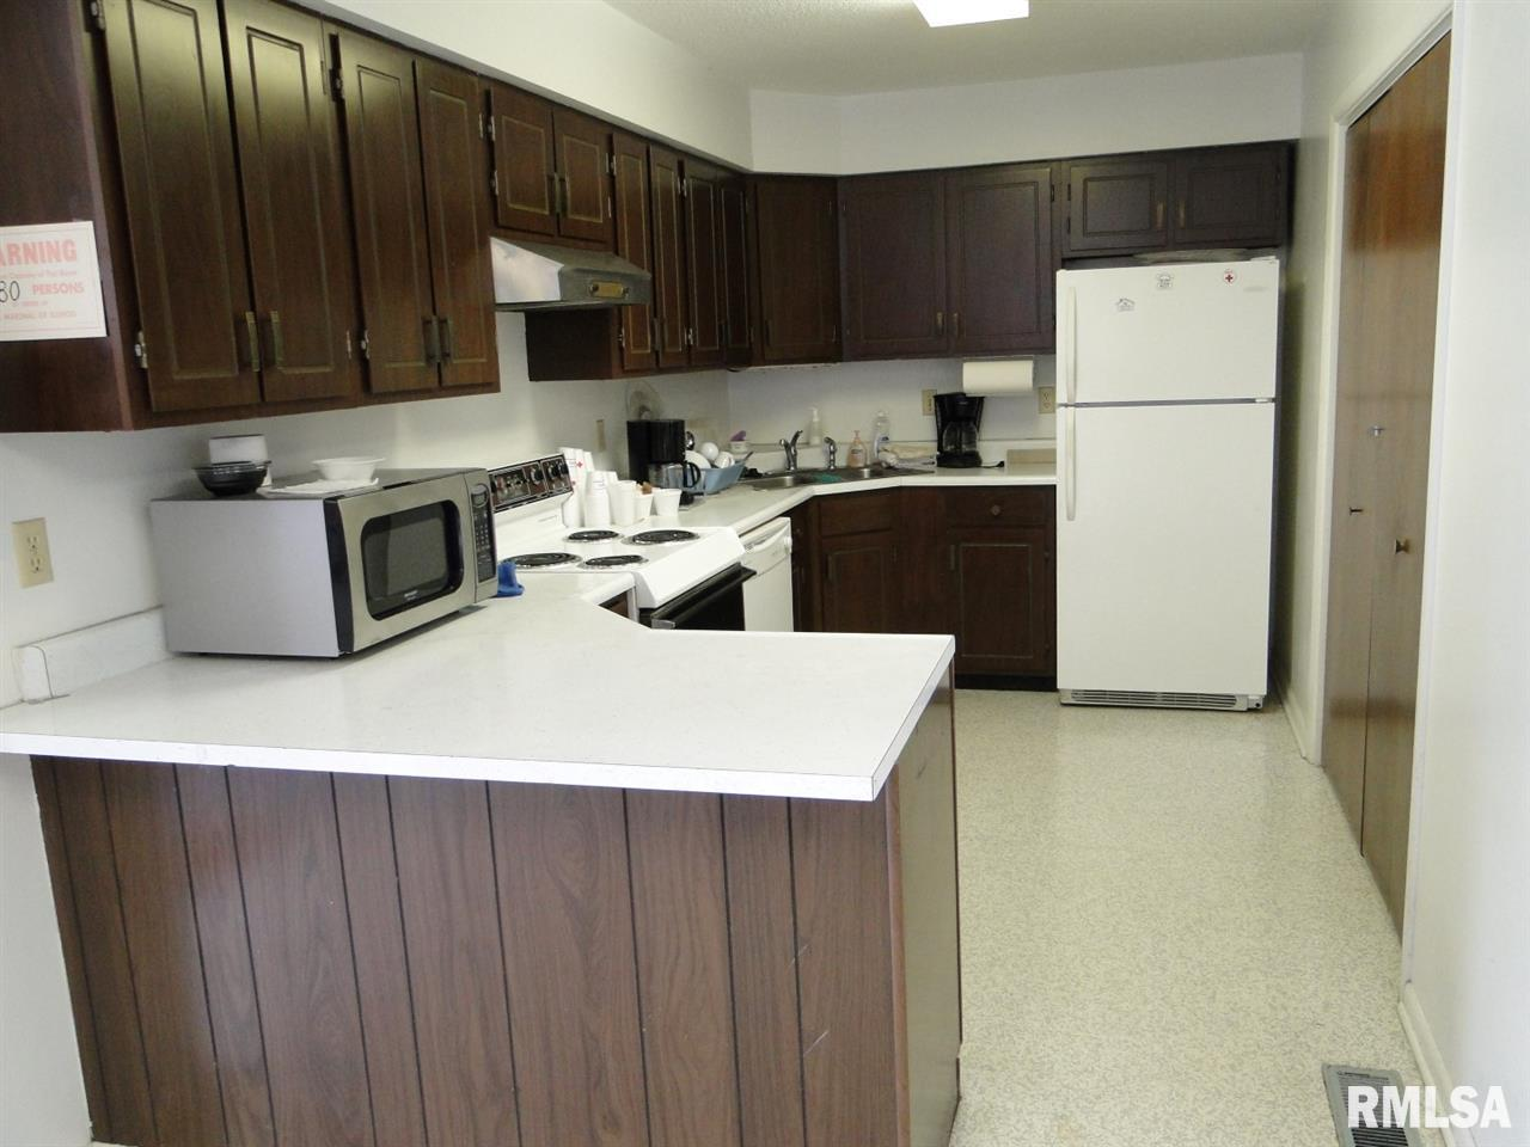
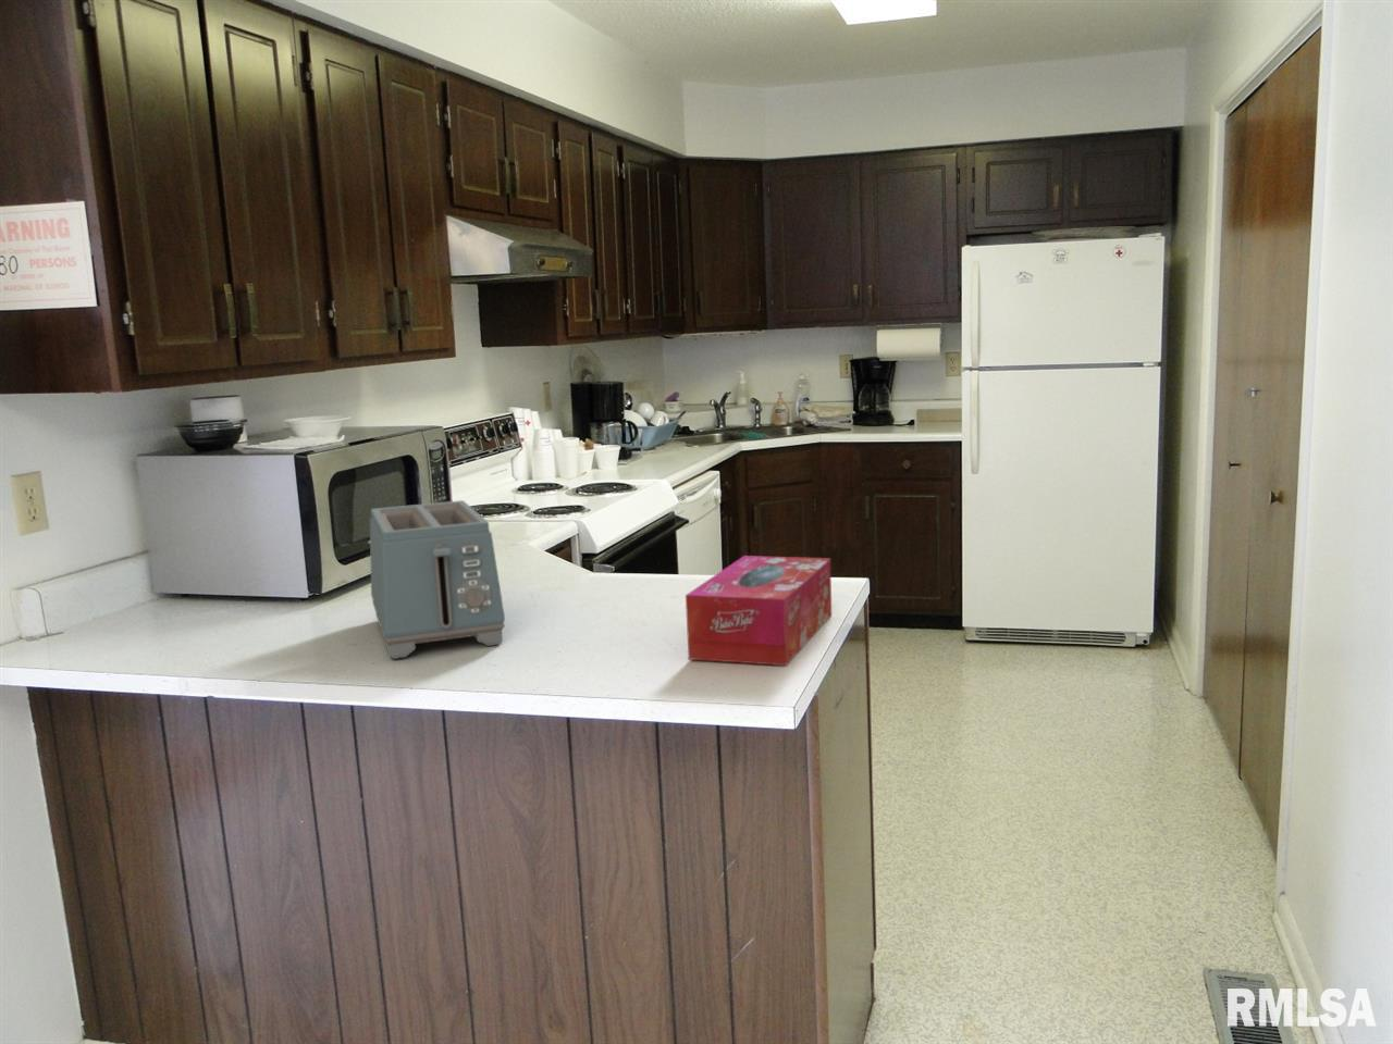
+ toaster [369,499,506,660]
+ tissue box [684,555,833,667]
